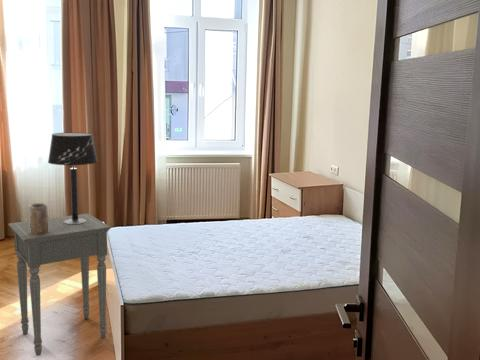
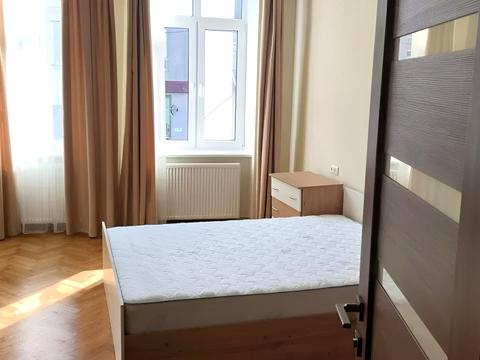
- table lamp [47,132,99,225]
- side table [8,212,112,357]
- mug [28,202,49,235]
